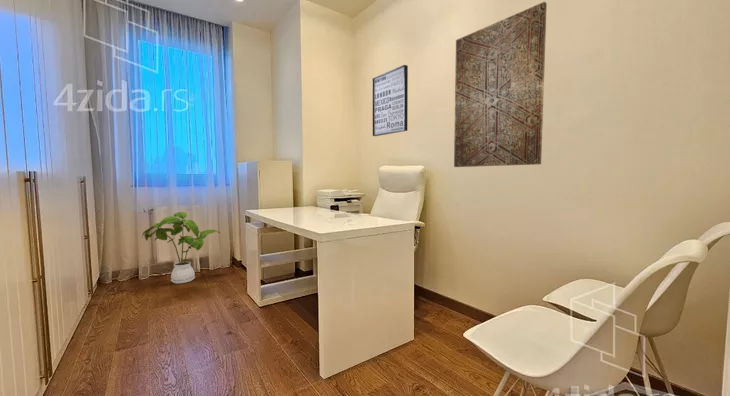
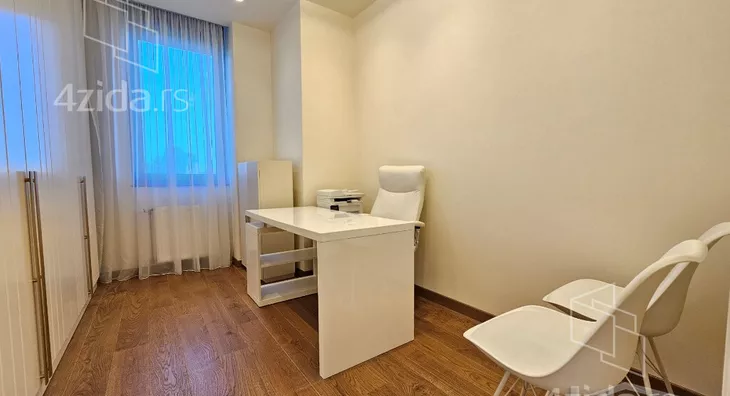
- wall art [371,64,409,137]
- wall art [453,1,548,168]
- house plant [141,211,221,285]
